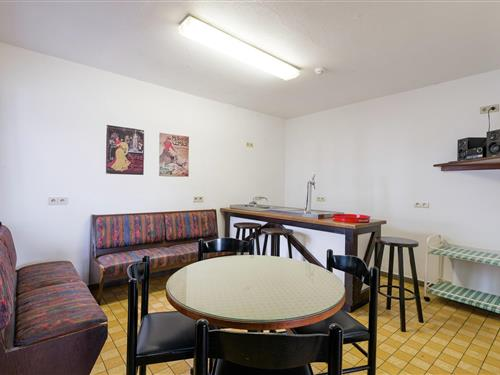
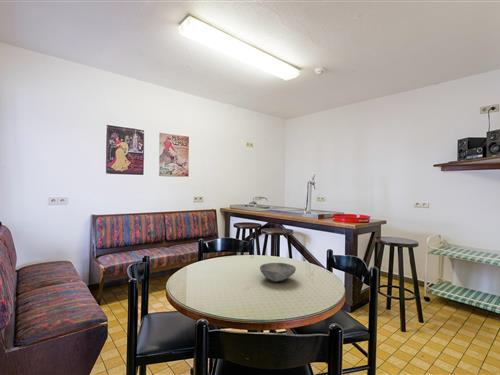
+ bowl [259,262,297,283]
